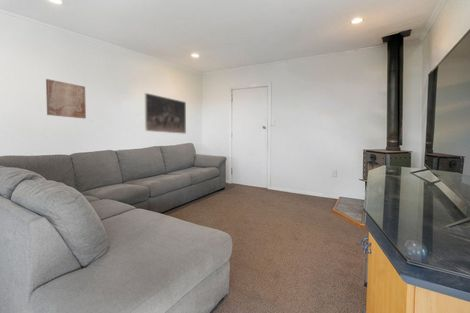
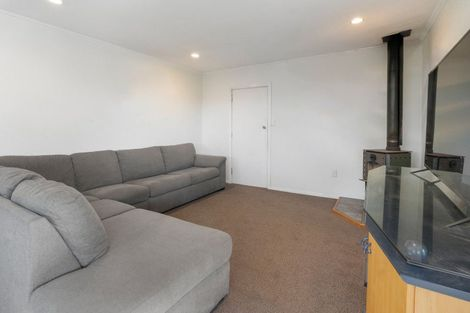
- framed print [144,92,187,135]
- wall art [45,78,87,120]
